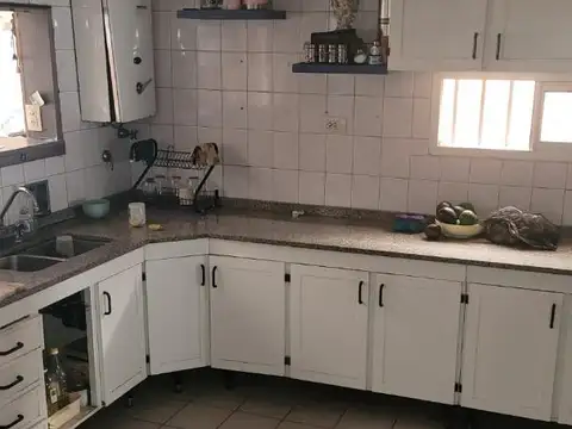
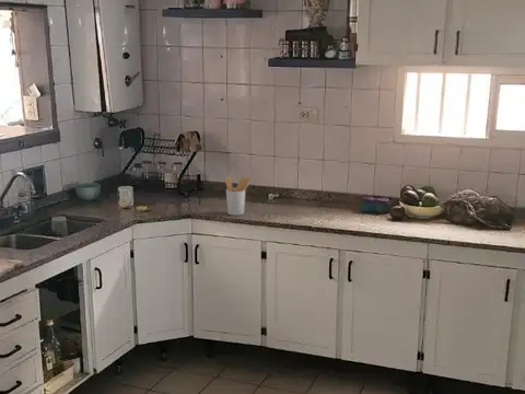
+ utensil holder [223,175,252,217]
